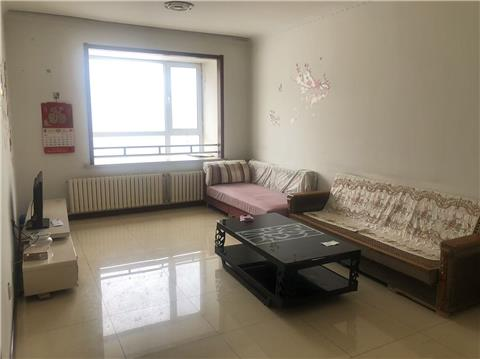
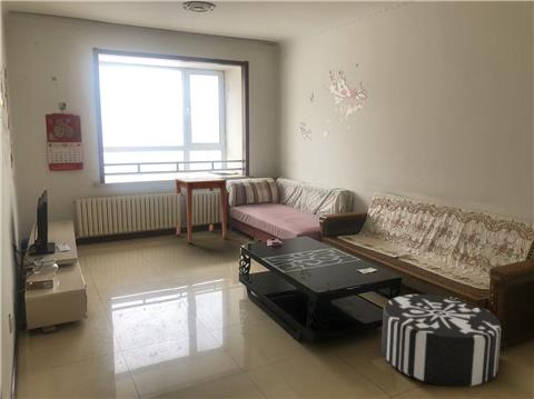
+ pouf [380,293,502,388]
+ side table [175,176,227,243]
